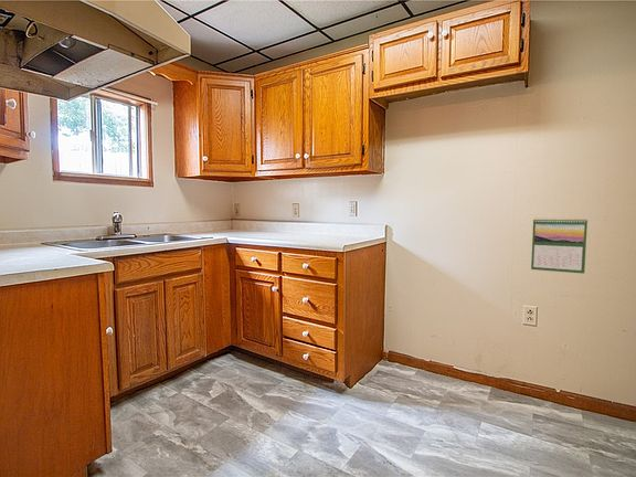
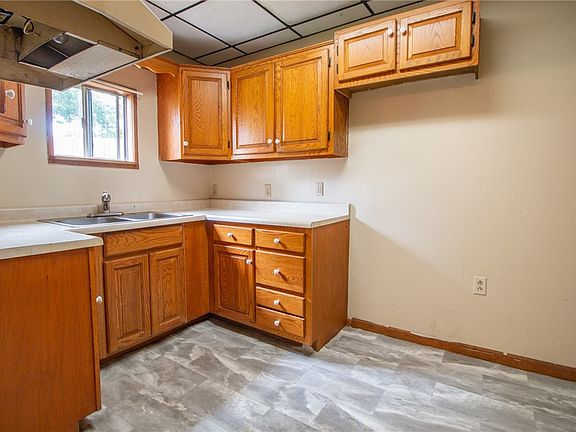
- calendar [530,216,589,275]
